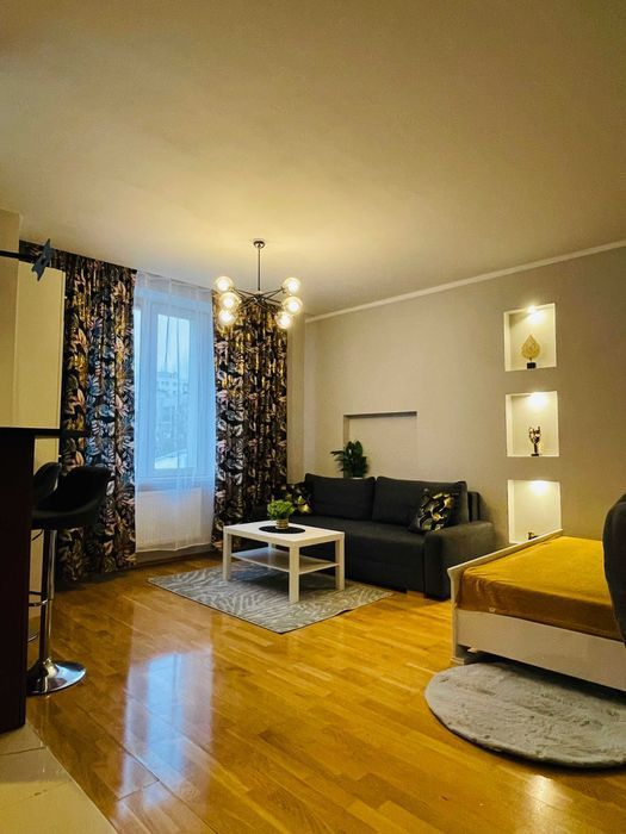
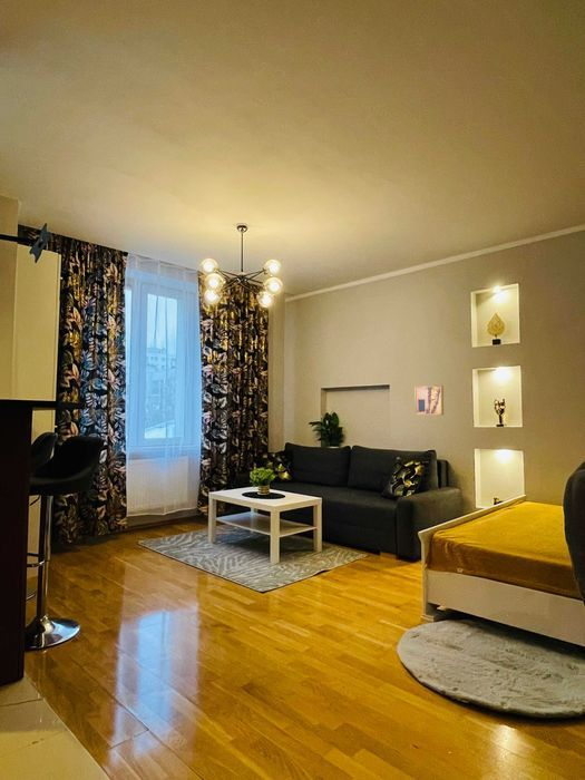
+ wall art [413,384,445,417]
